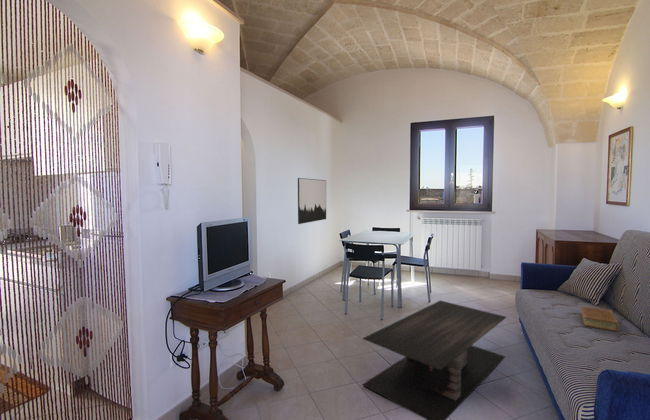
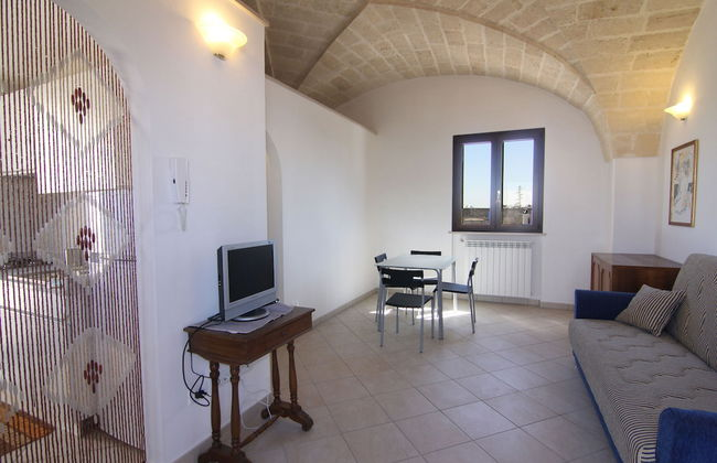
- wall art [297,177,327,225]
- book [580,305,620,332]
- coffee table [362,299,507,420]
